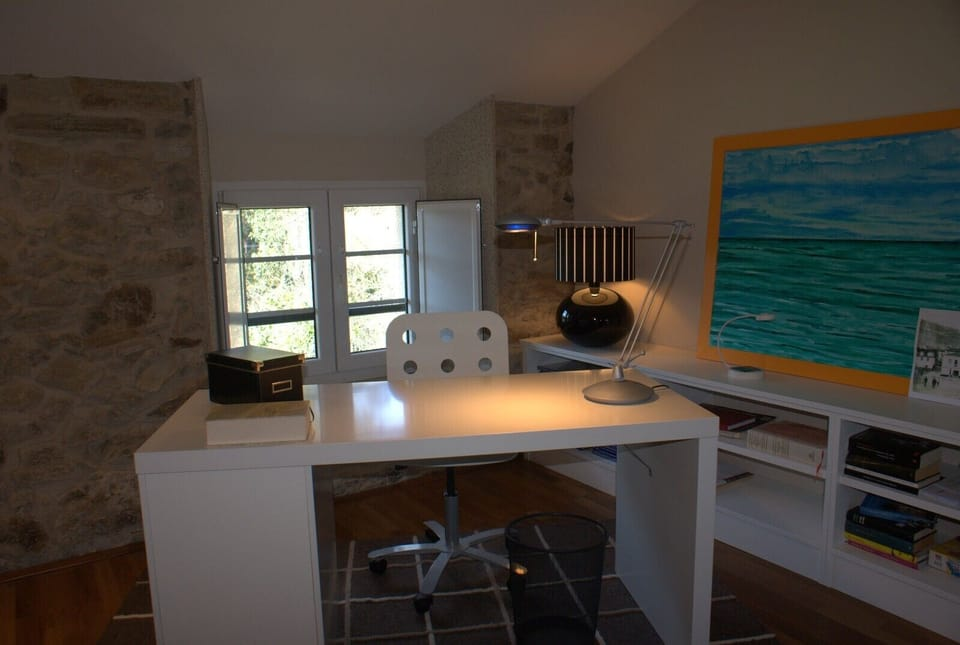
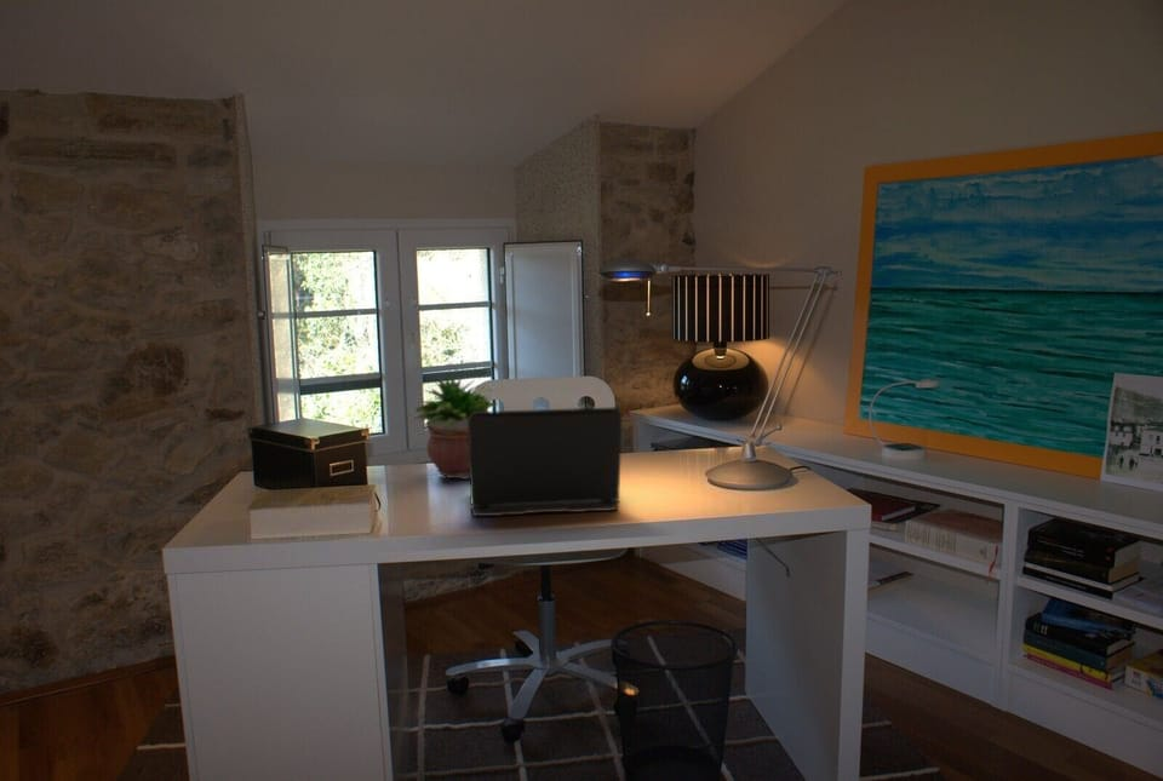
+ potted plant [413,371,499,481]
+ laptop computer [468,406,623,517]
